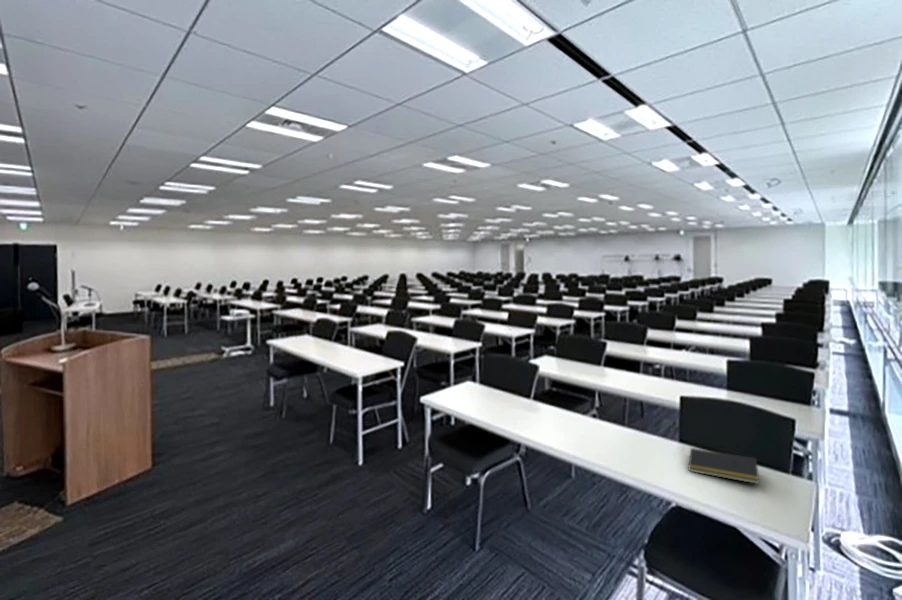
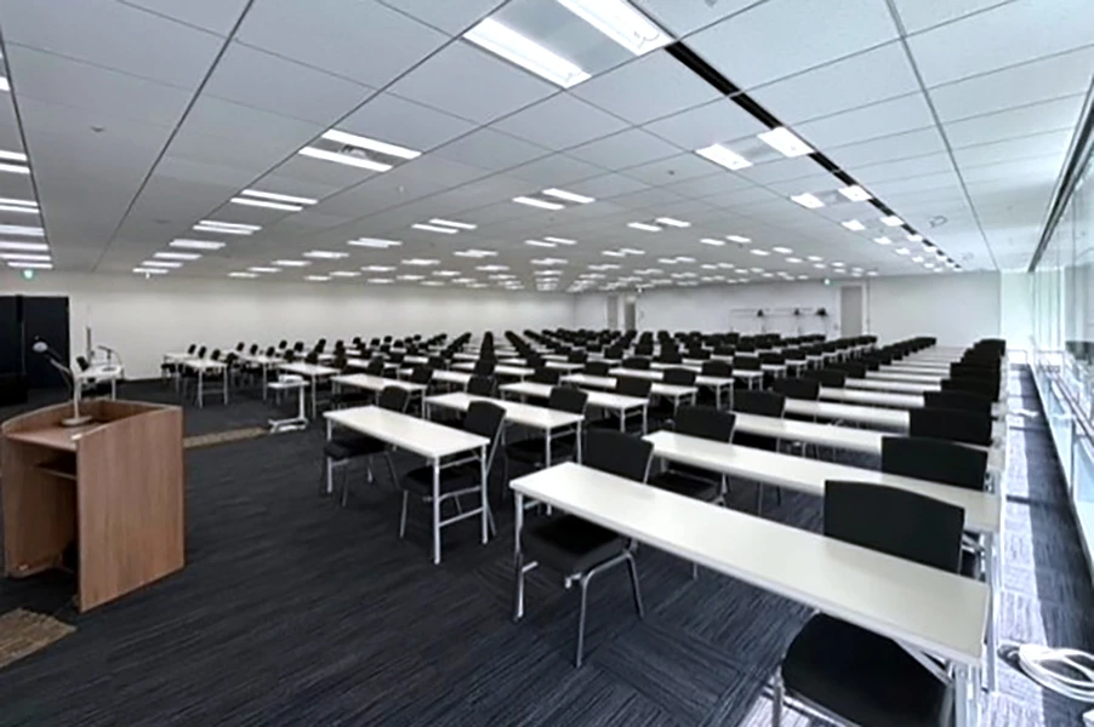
- notepad [687,447,760,485]
